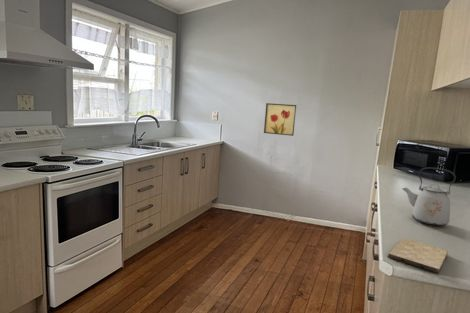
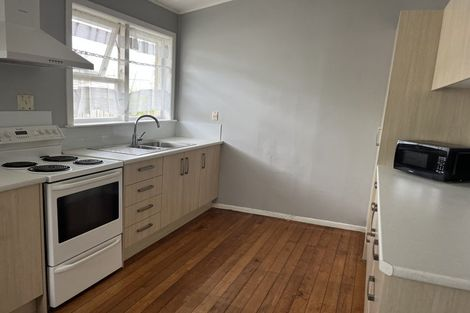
- kettle [402,166,457,227]
- cutting board [387,238,449,274]
- wall art [263,102,297,137]
